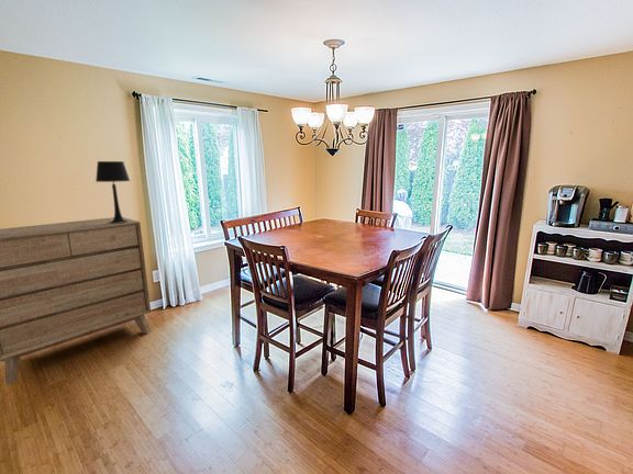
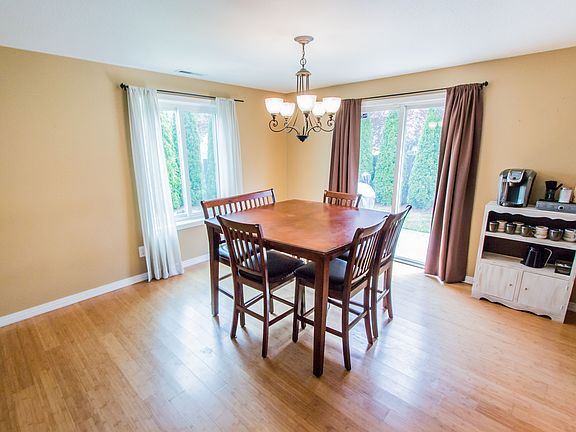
- table lamp [95,160,131,224]
- dresser [0,216,152,385]
